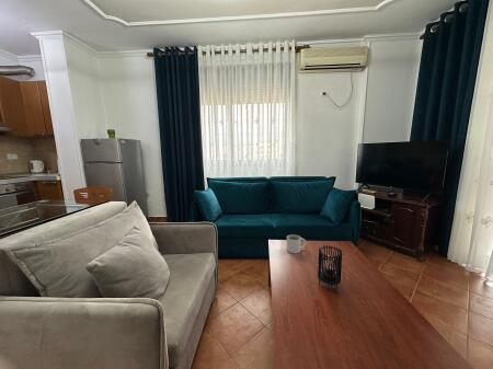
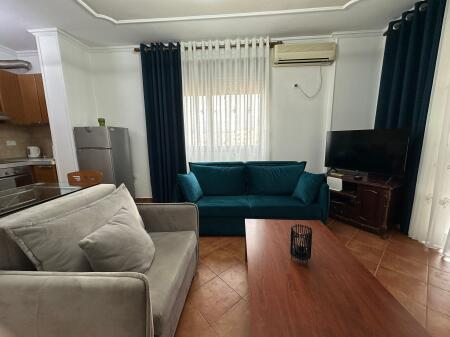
- mug [286,233,307,254]
